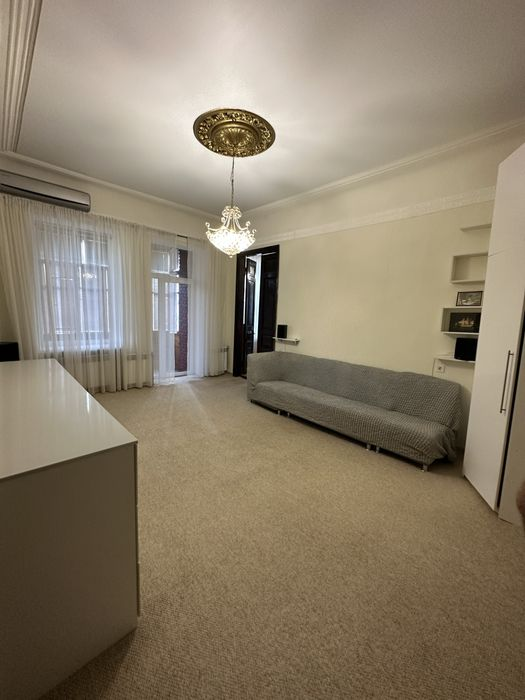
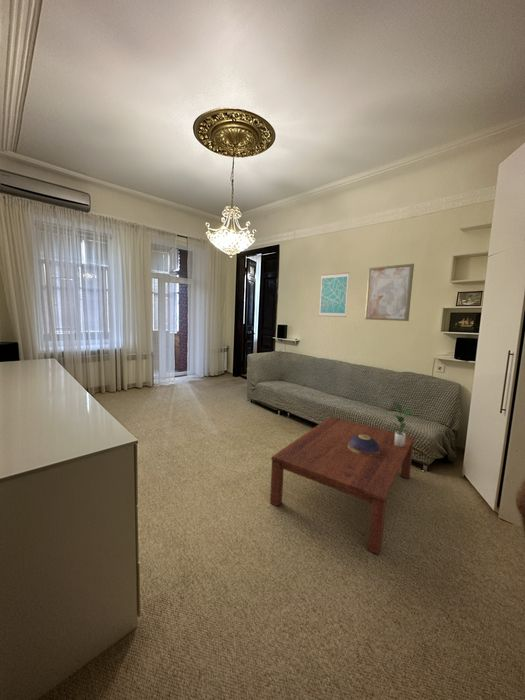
+ wall art [318,271,350,318]
+ coffee table [269,416,415,556]
+ decorative bowl [348,435,380,456]
+ wall art [364,263,415,322]
+ potted plant [390,401,416,447]
